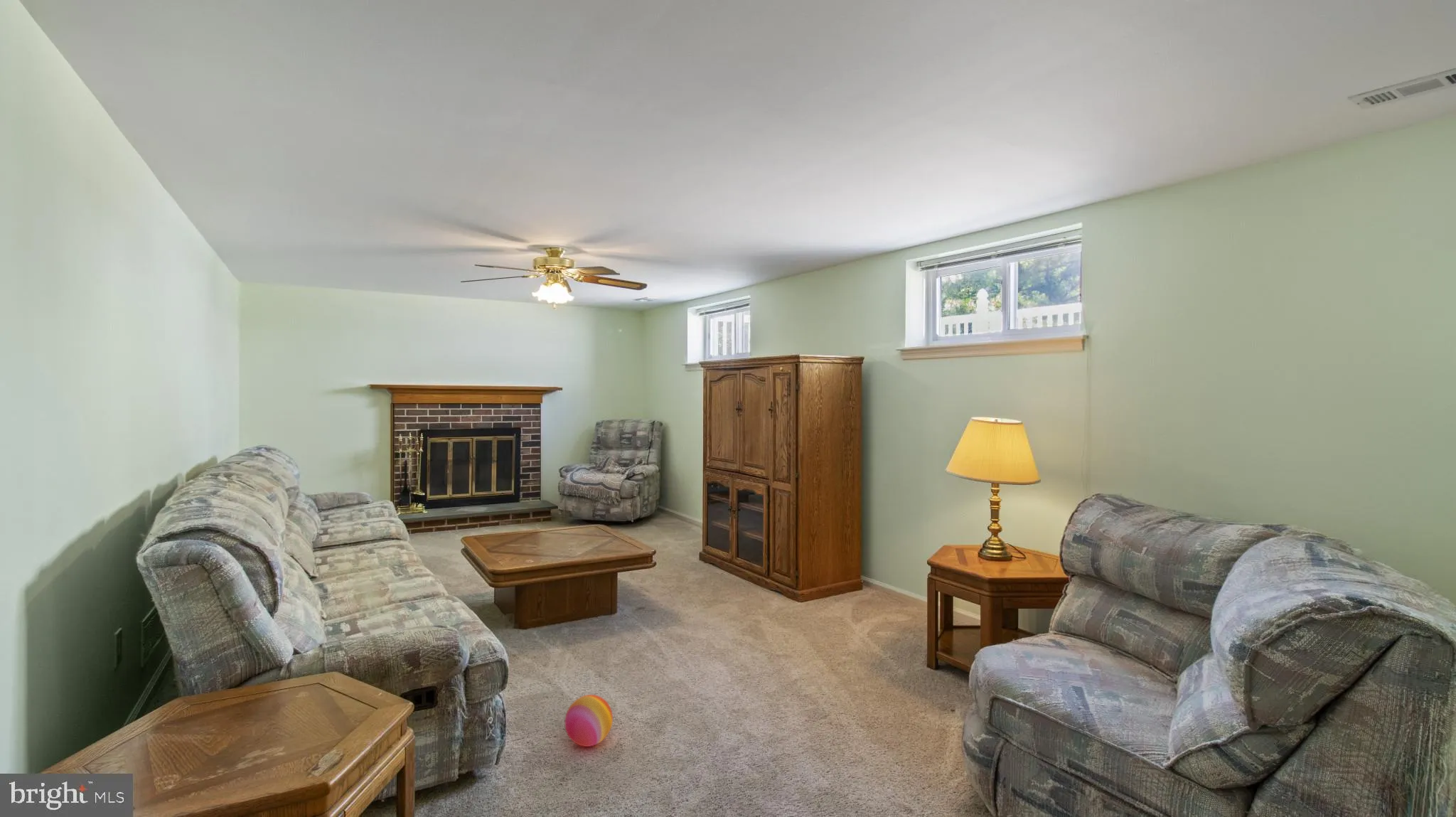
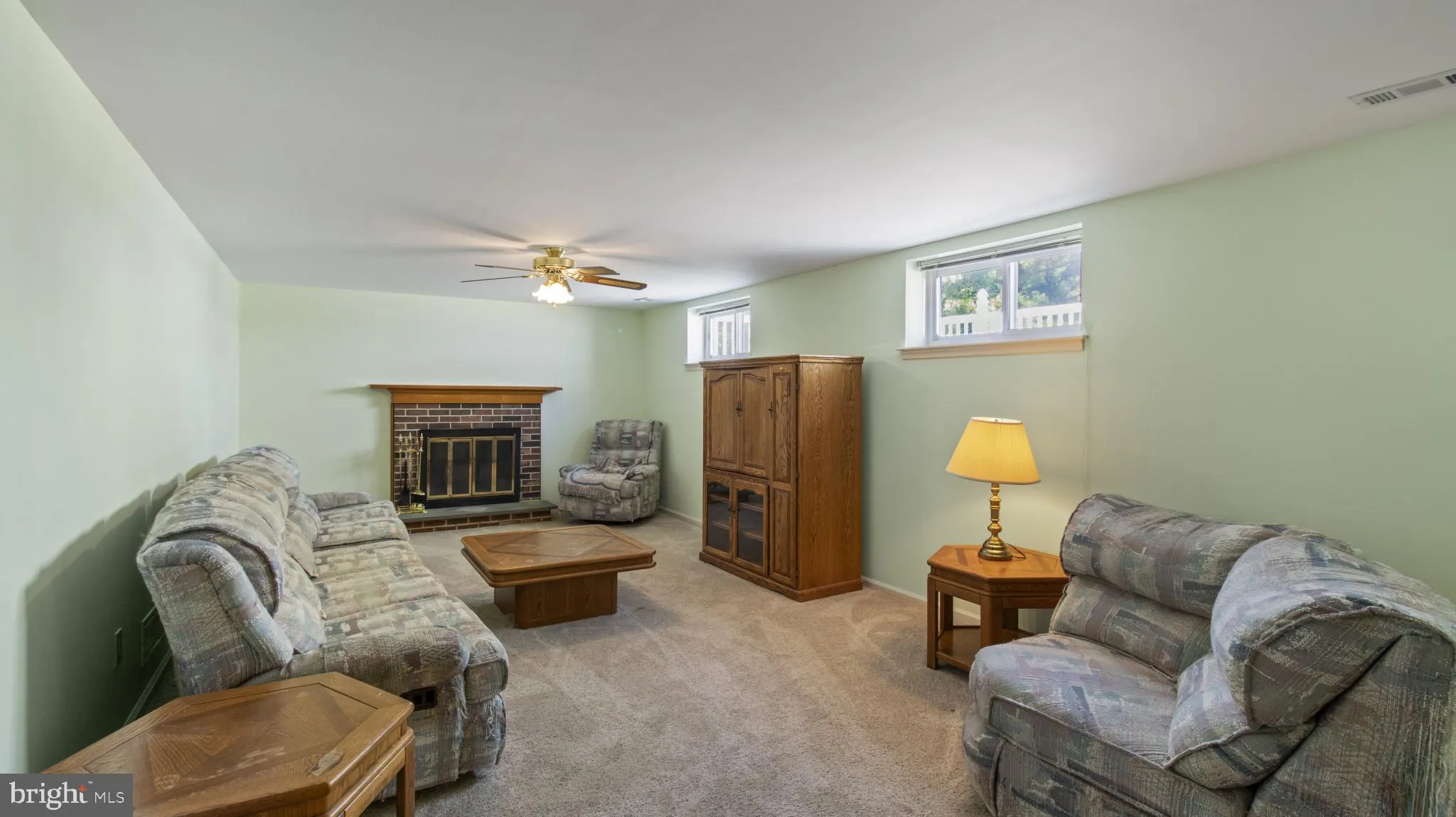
- ball [564,694,614,747]
